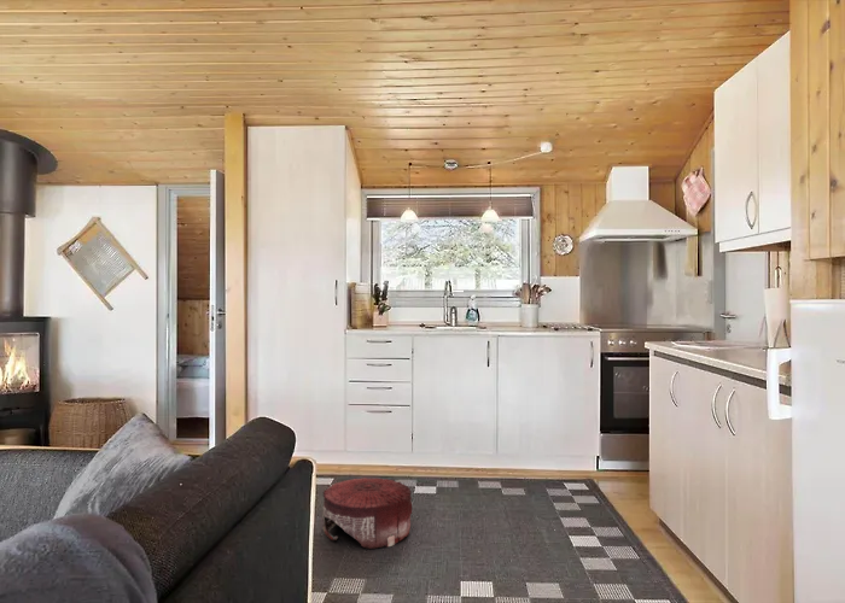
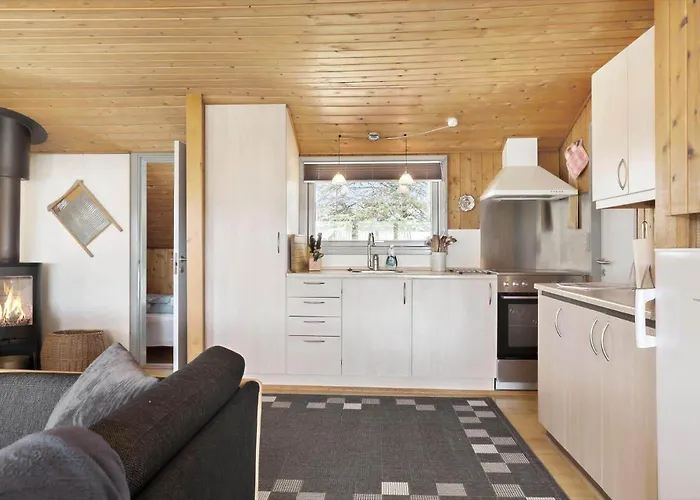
- pouf [321,476,413,550]
